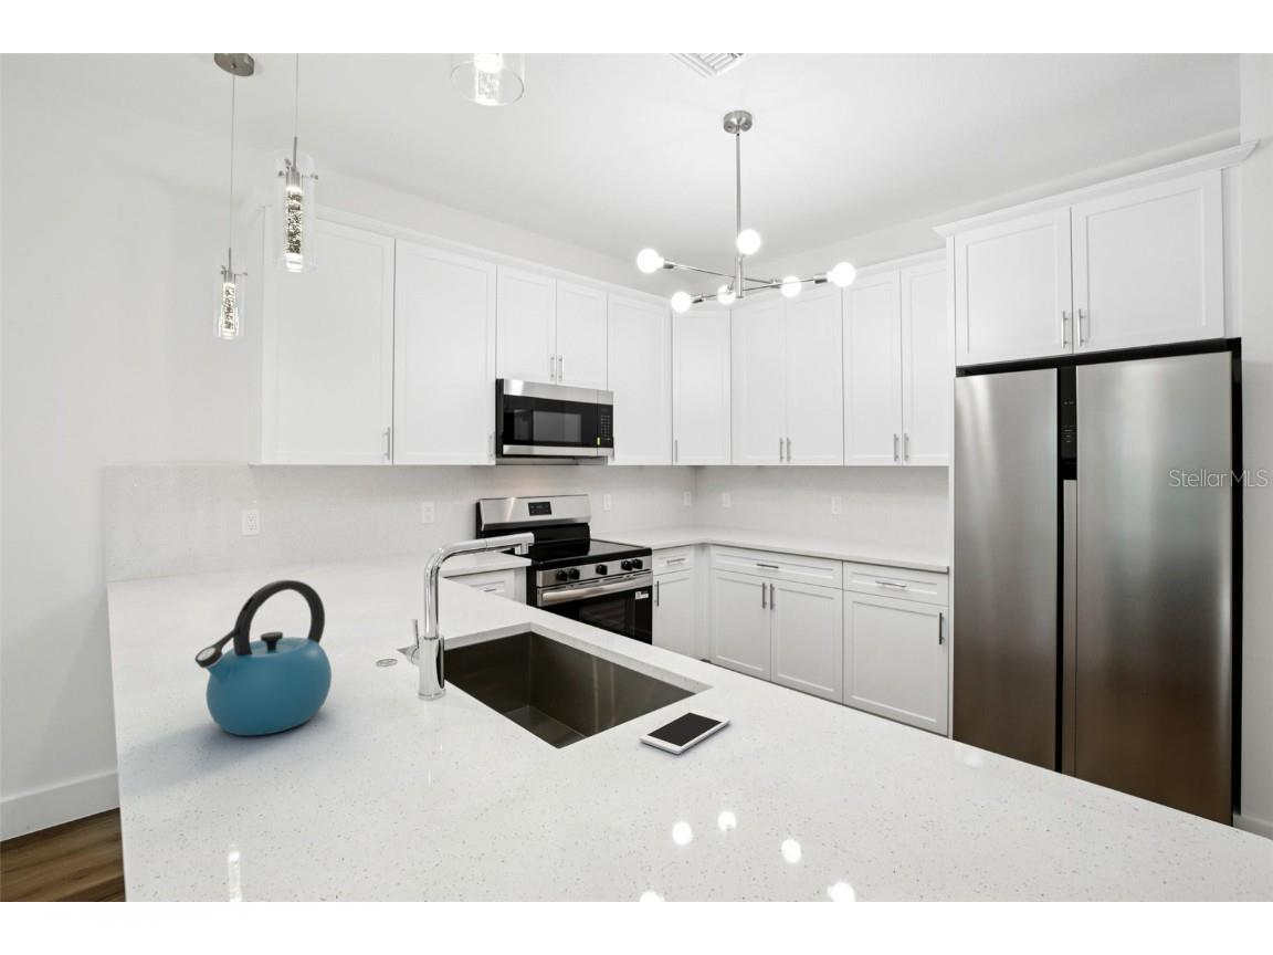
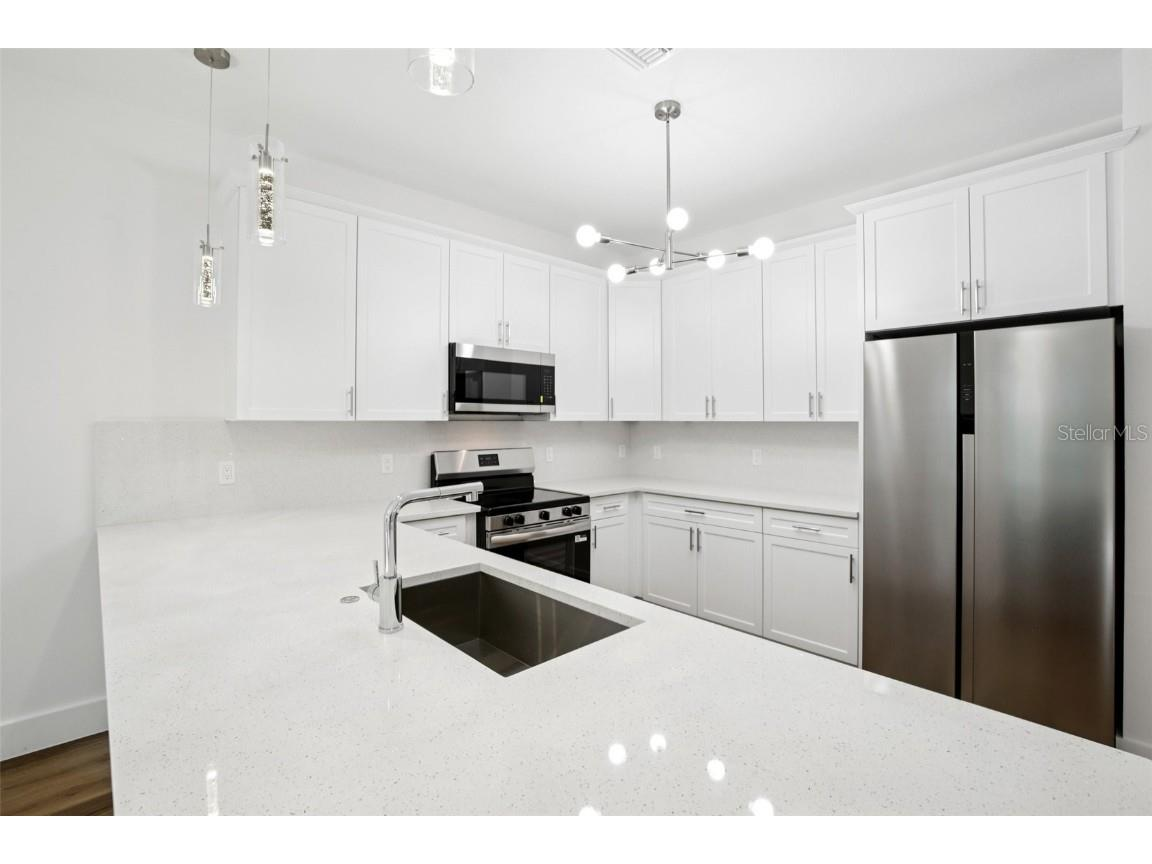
- cell phone [639,707,732,755]
- kettle [193,579,333,736]
